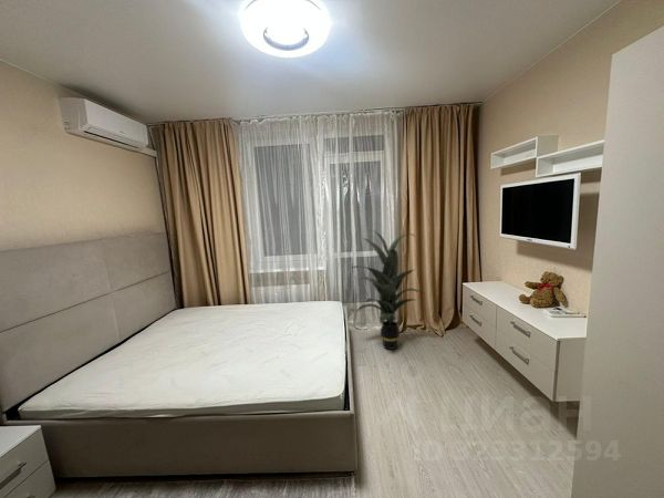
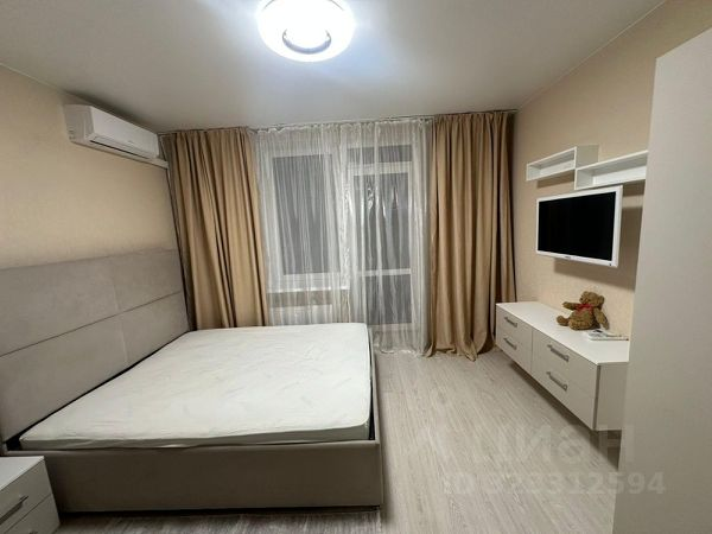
- indoor plant [350,229,425,351]
